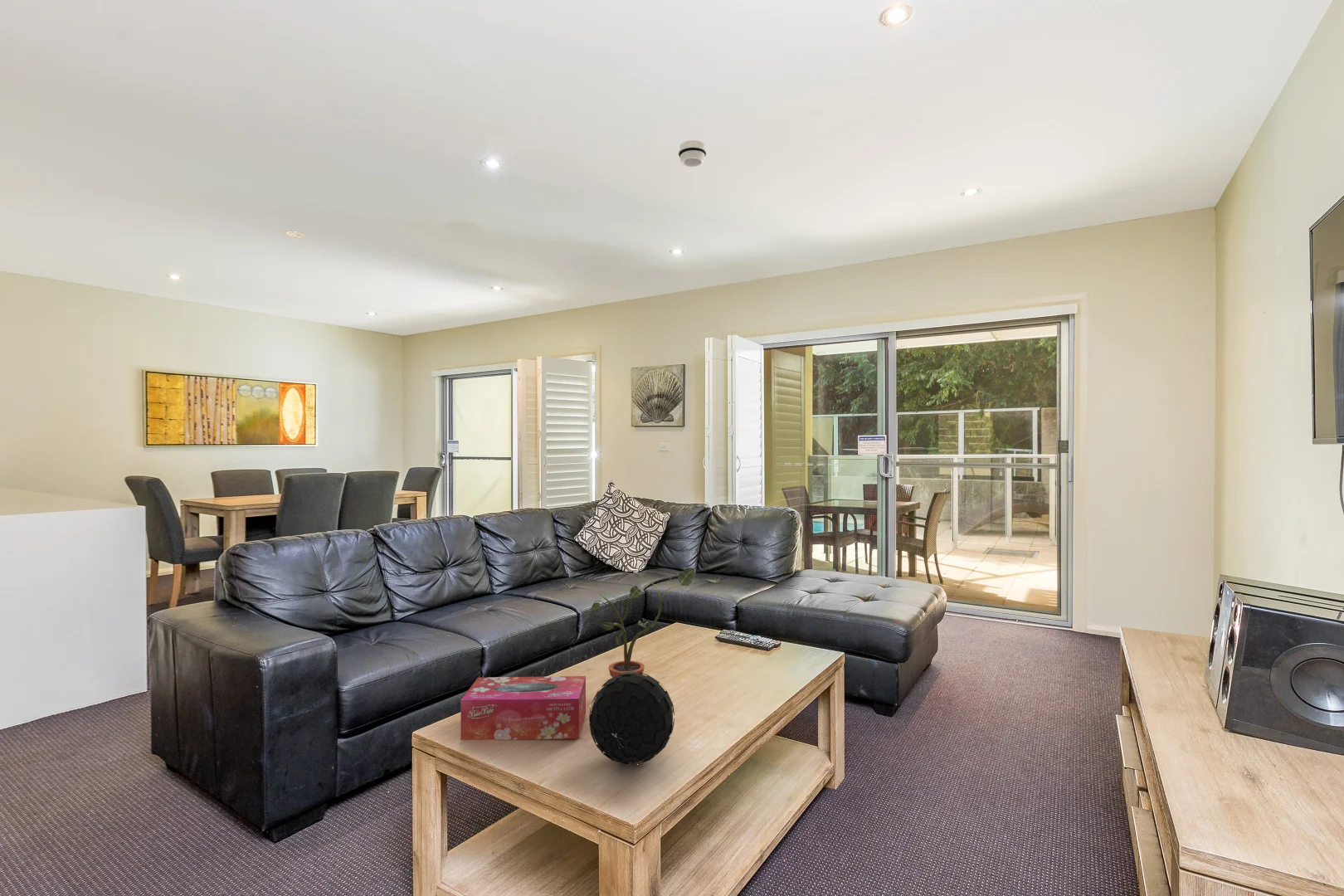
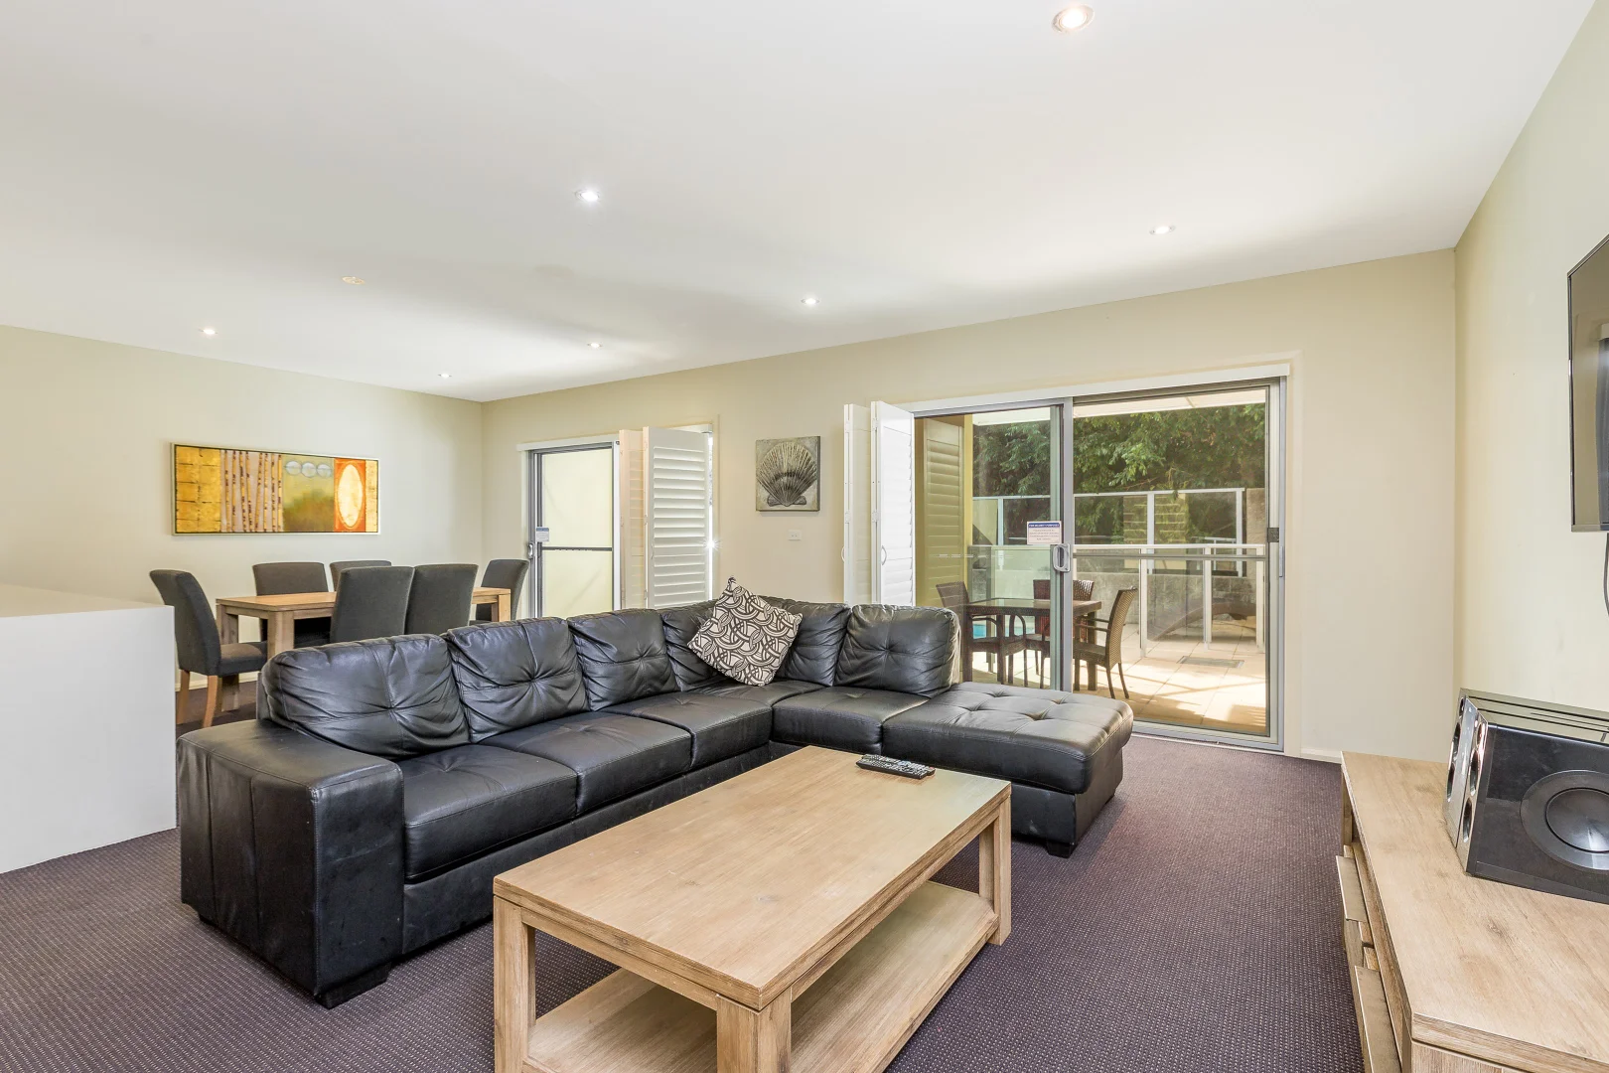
- potted plant [591,567,696,678]
- decorative orb [588,672,675,765]
- tissue box [460,675,587,741]
- smoke detector [678,139,708,168]
